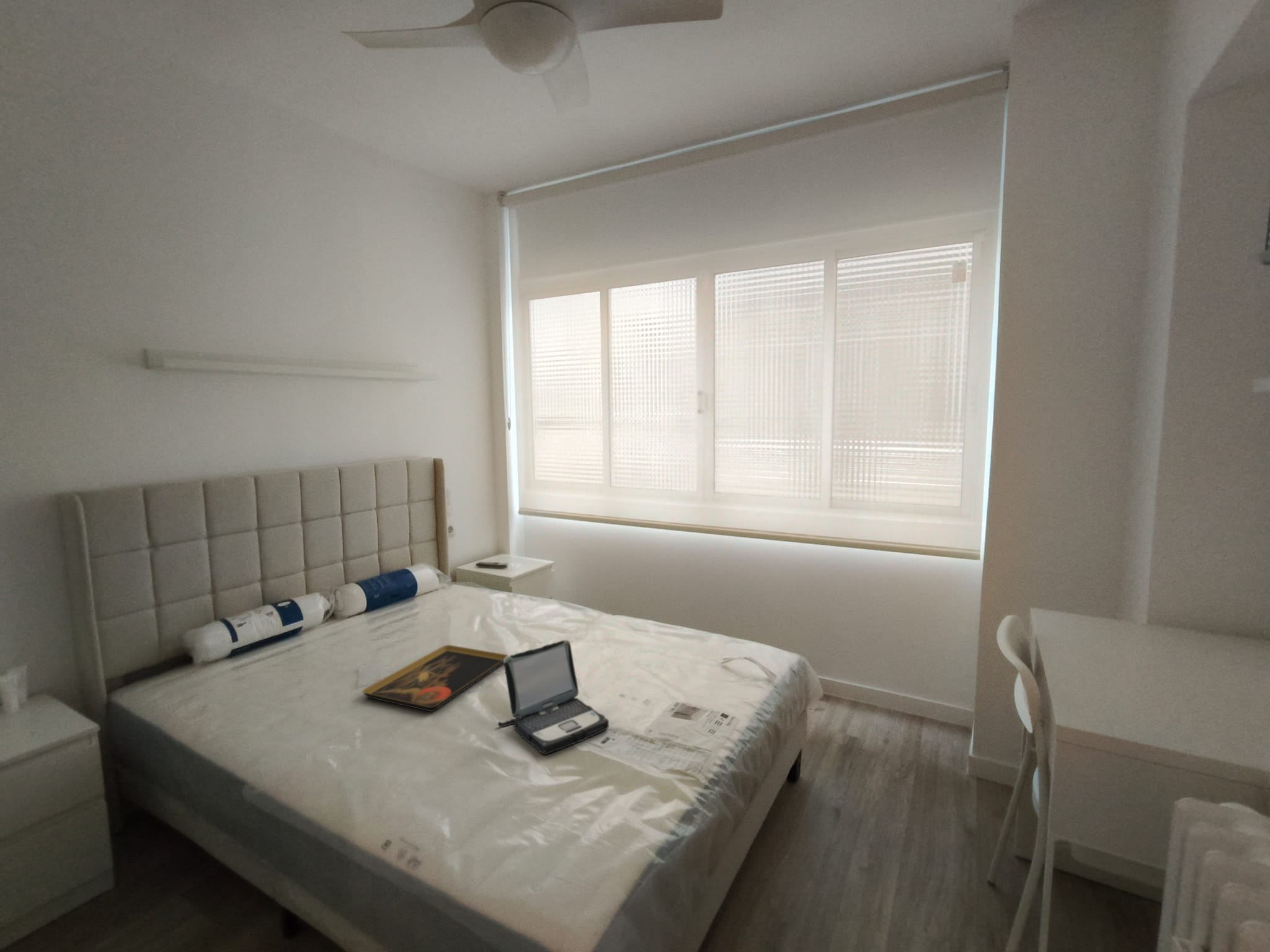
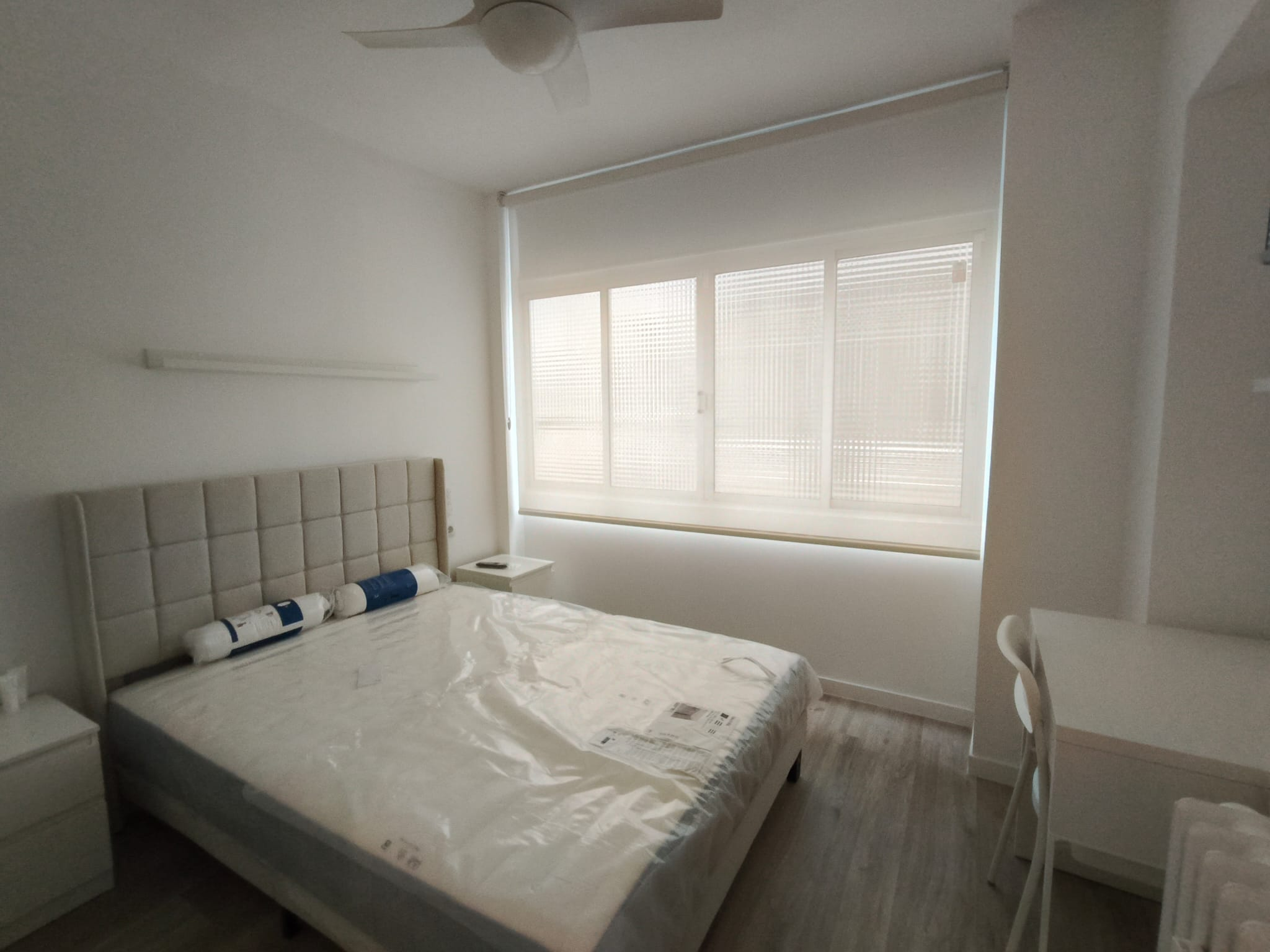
- laptop [497,639,610,755]
- decorative tray [362,645,508,713]
